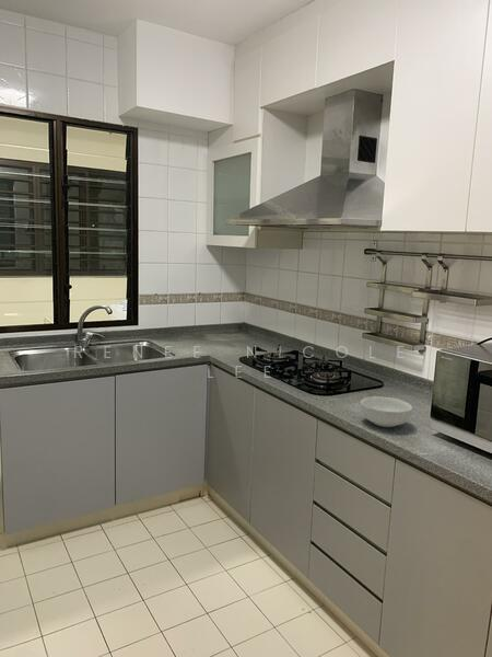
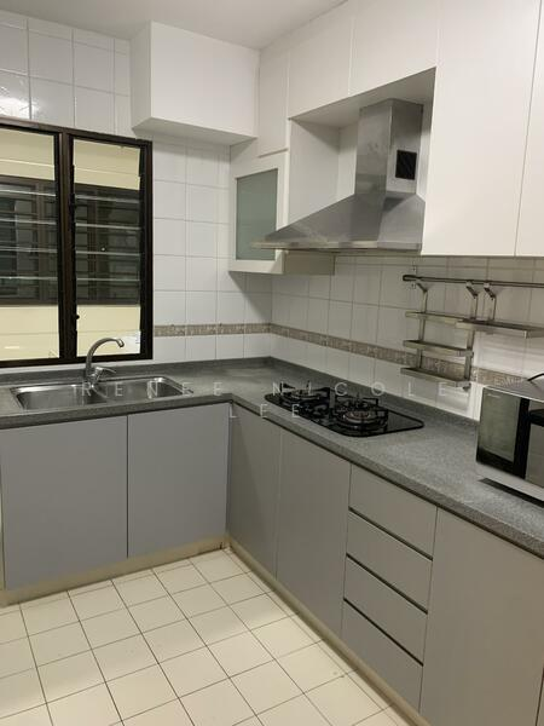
- cereal bowl [360,395,413,428]
